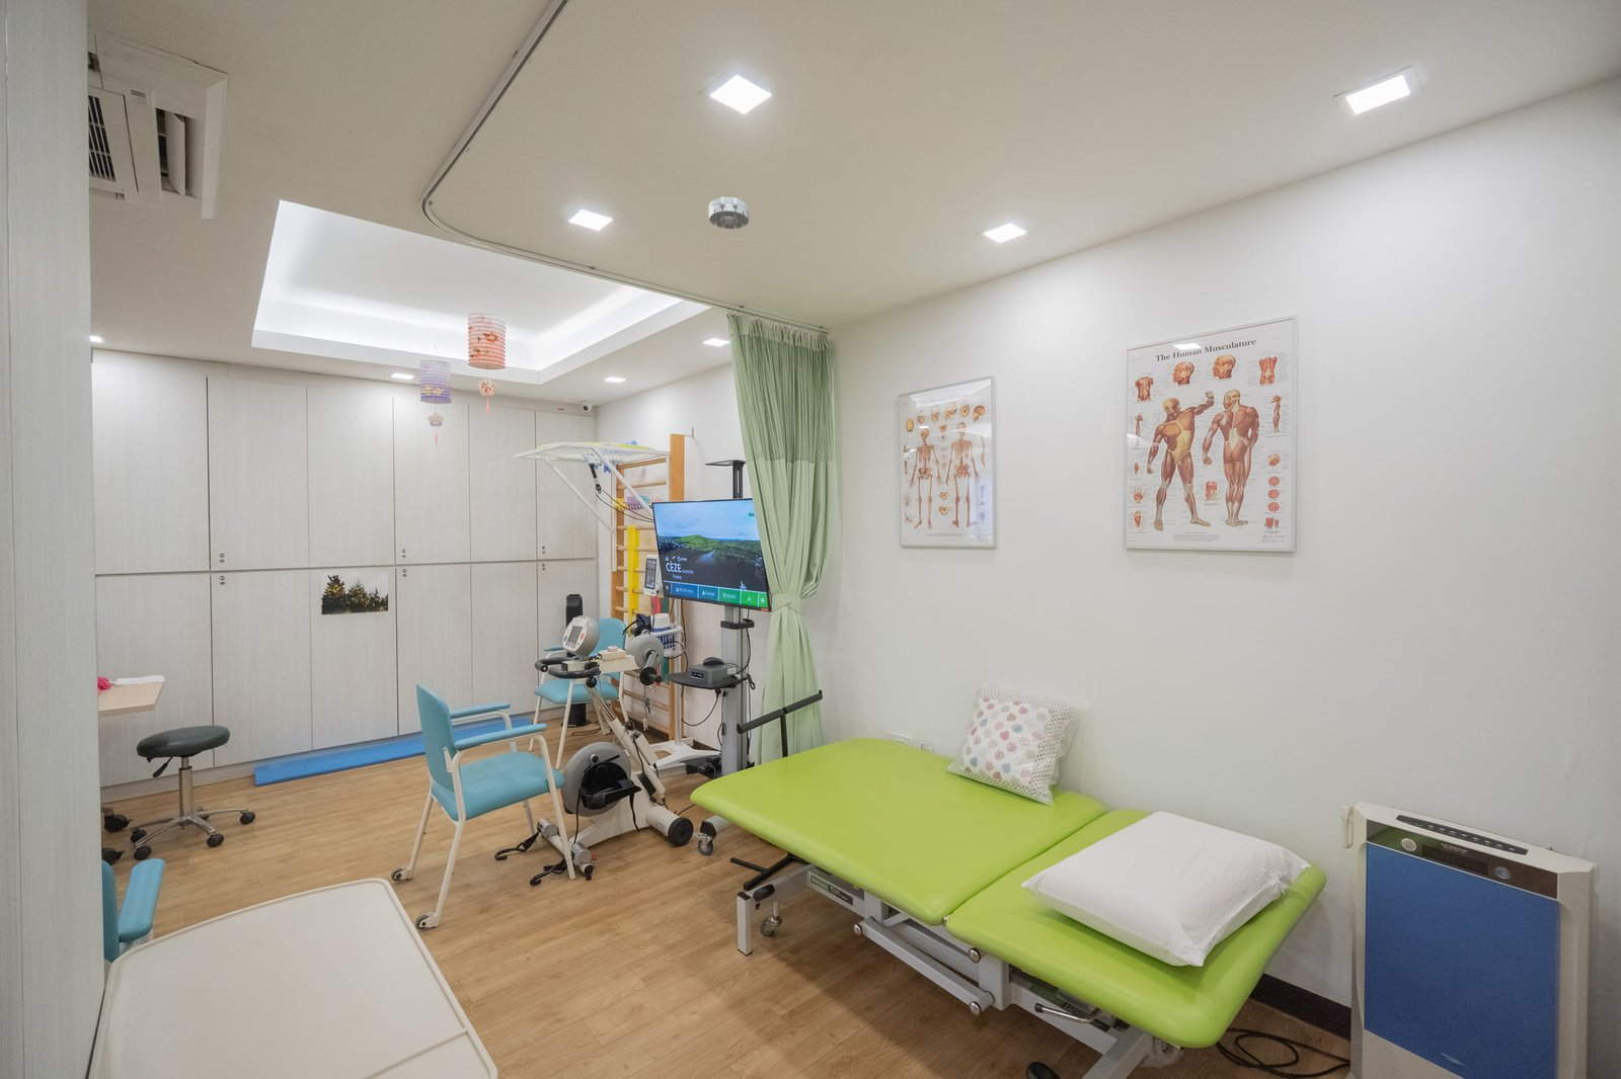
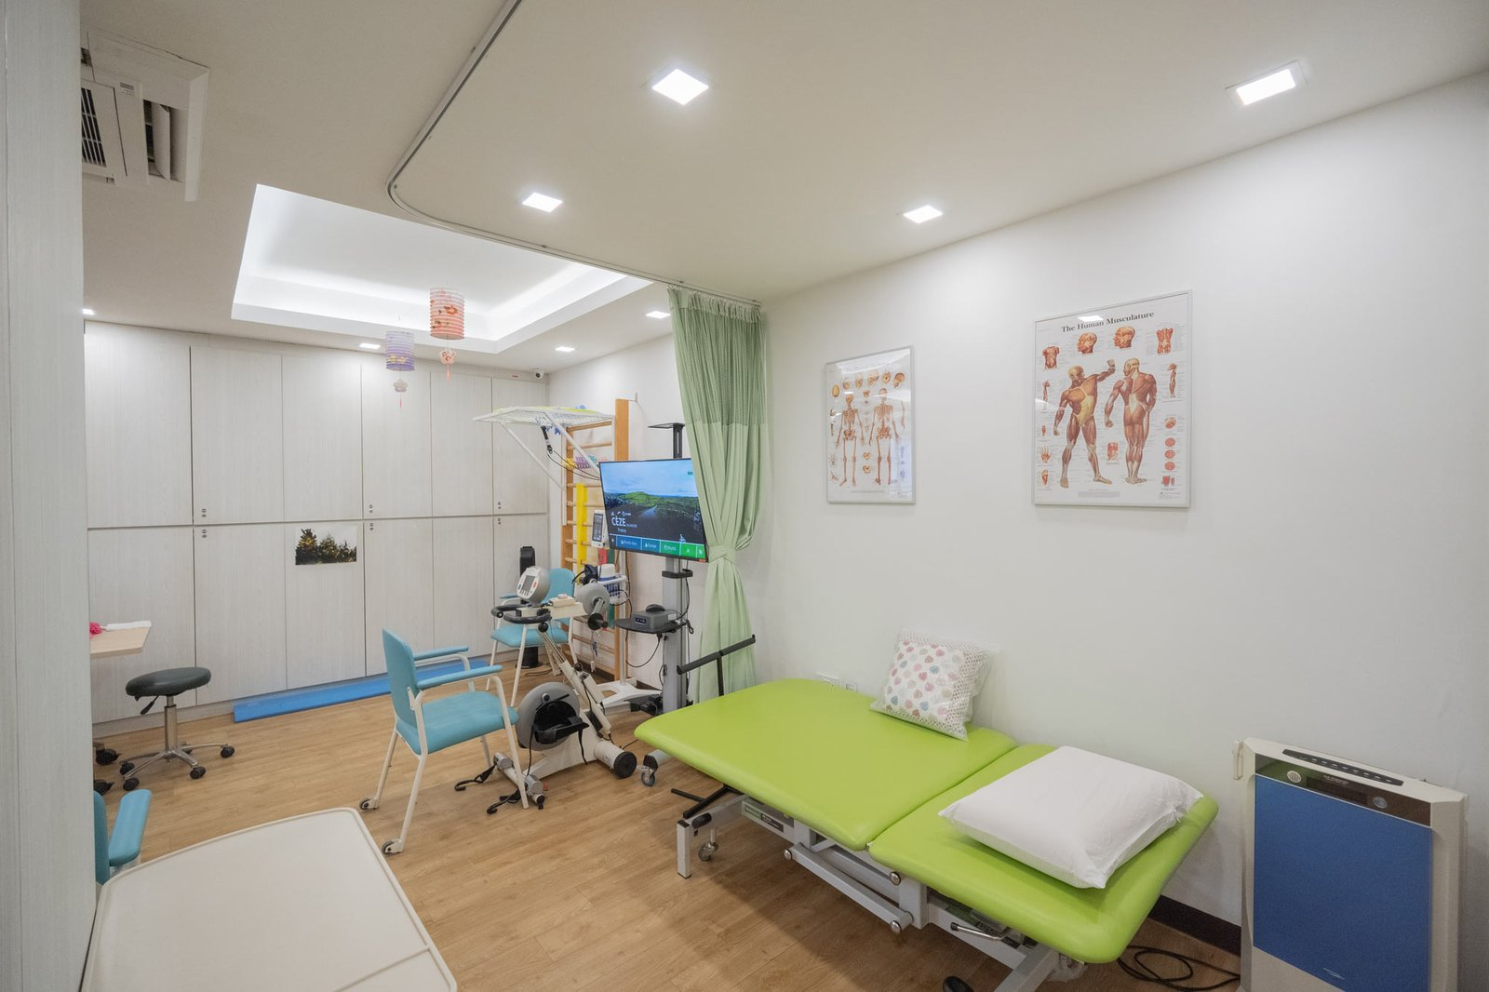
- smoke detector [709,195,750,230]
